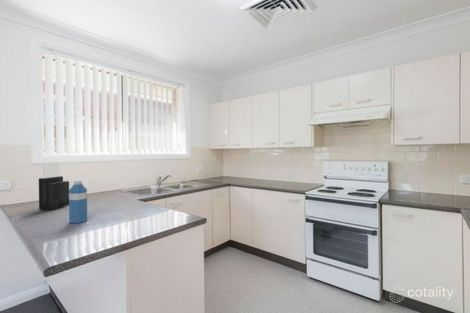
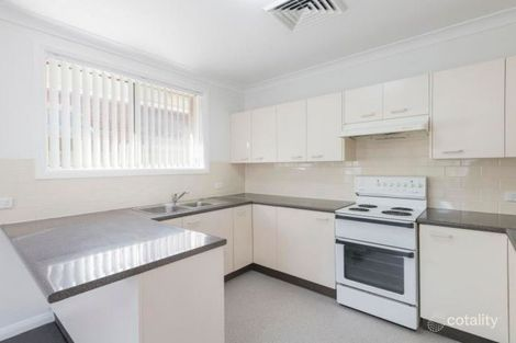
- water bottle [68,180,88,224]
- knife block [38,161,70,211]
